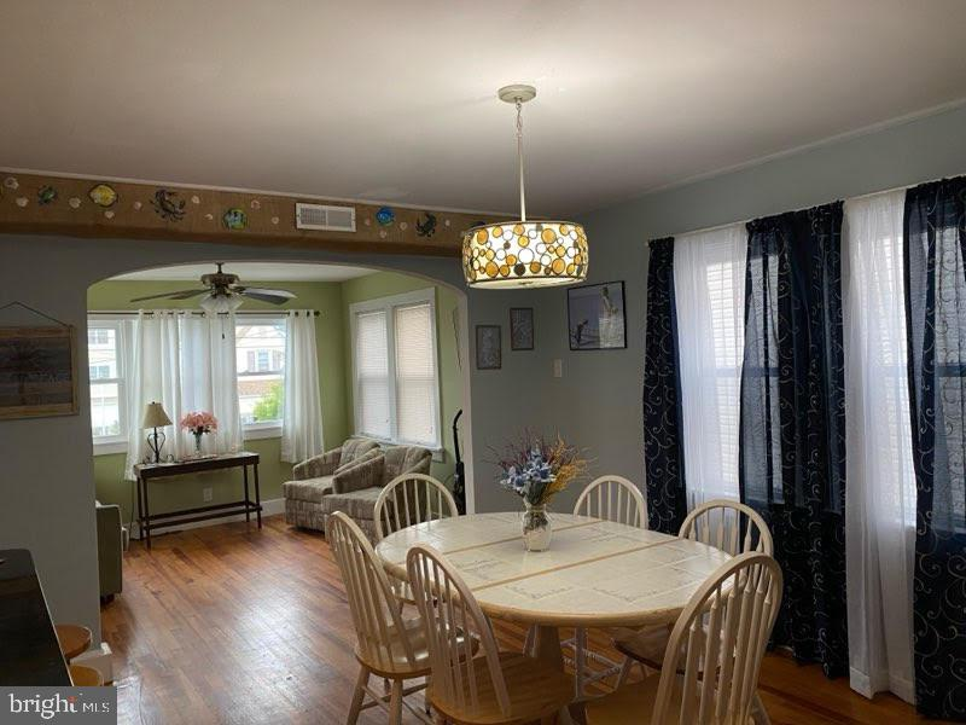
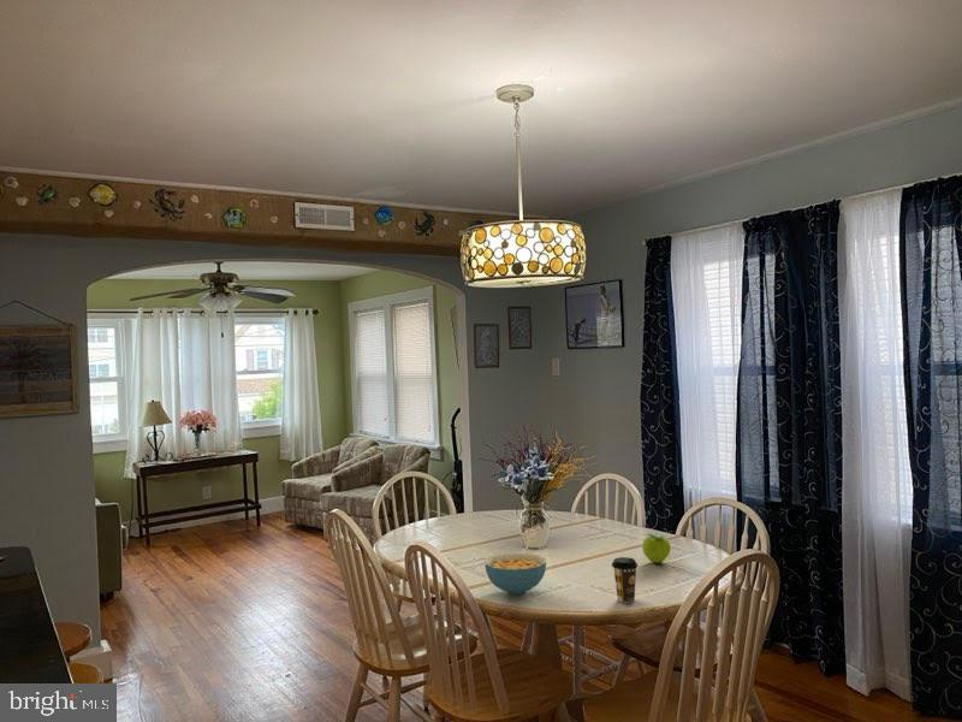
+ cereal bowl [483,552,547,596]
+ coffee cup [611,556,639,604]
+ fruit [641,532,672,564]
